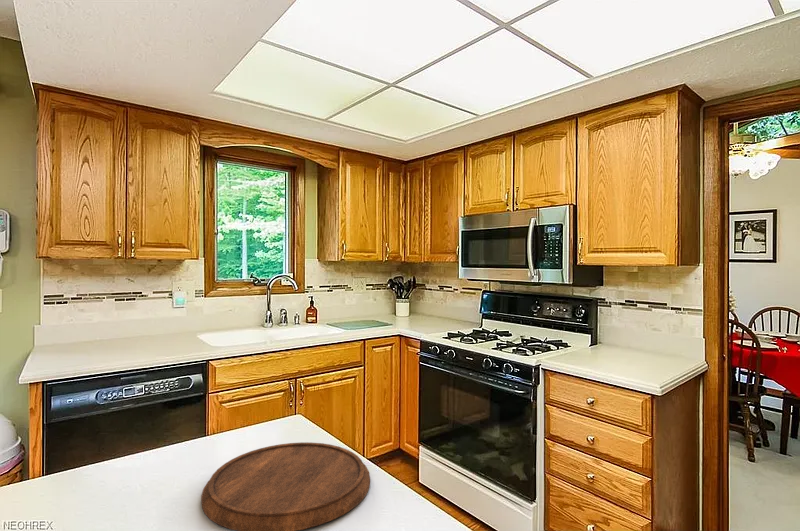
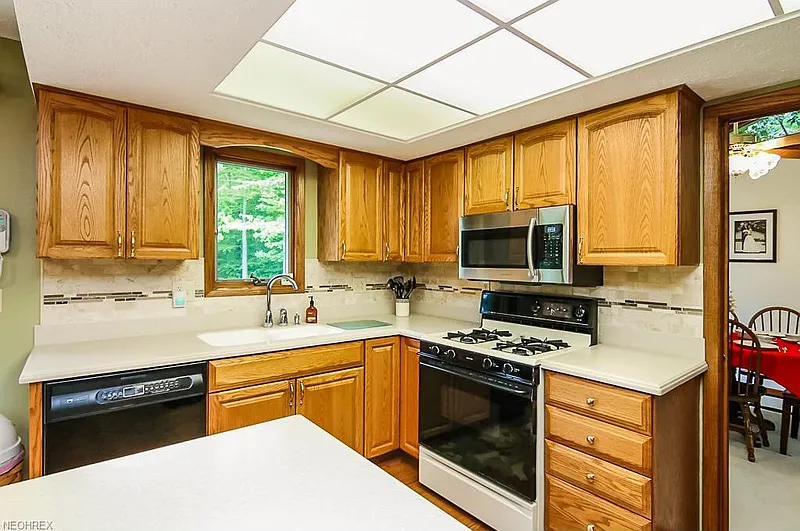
- cutting board [200,441,371,531]
